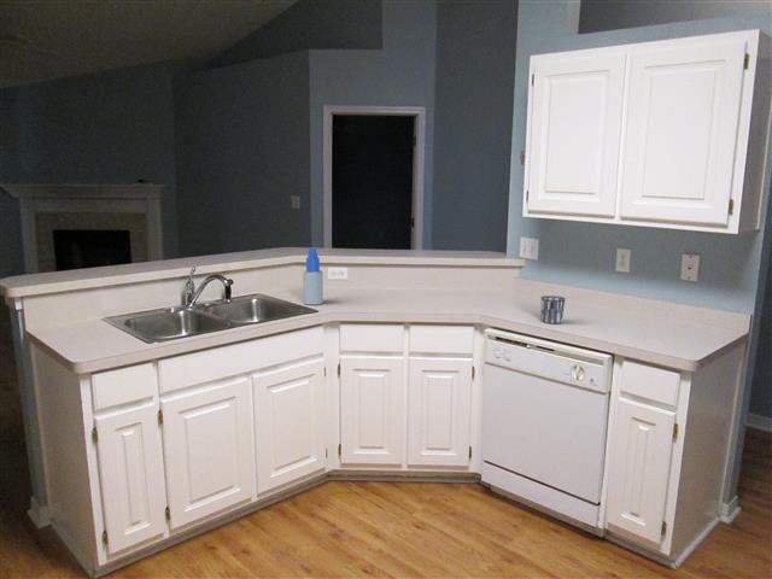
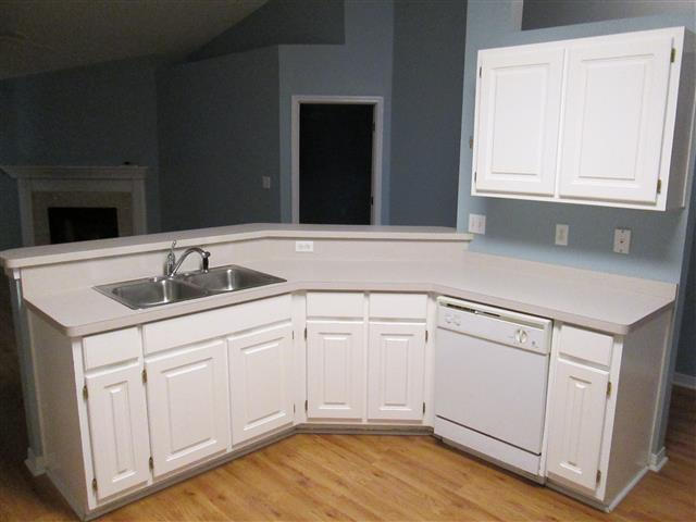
- spray bottle [302,247,324,305]
- cup [540,294,567,324]
